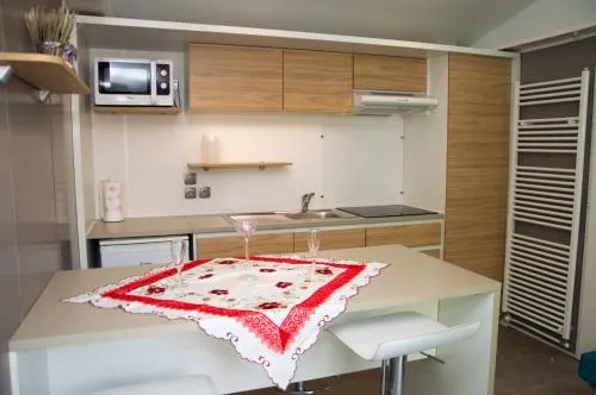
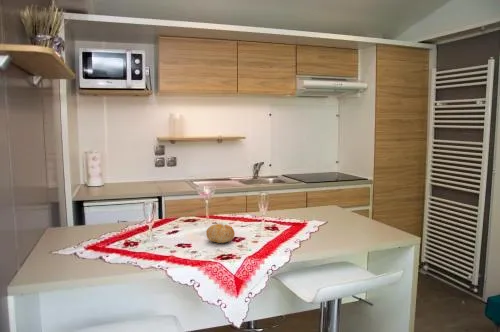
+ fruit [205,223,236,244]
